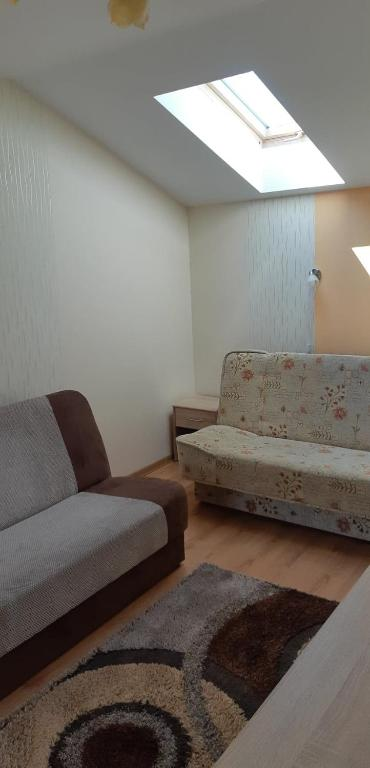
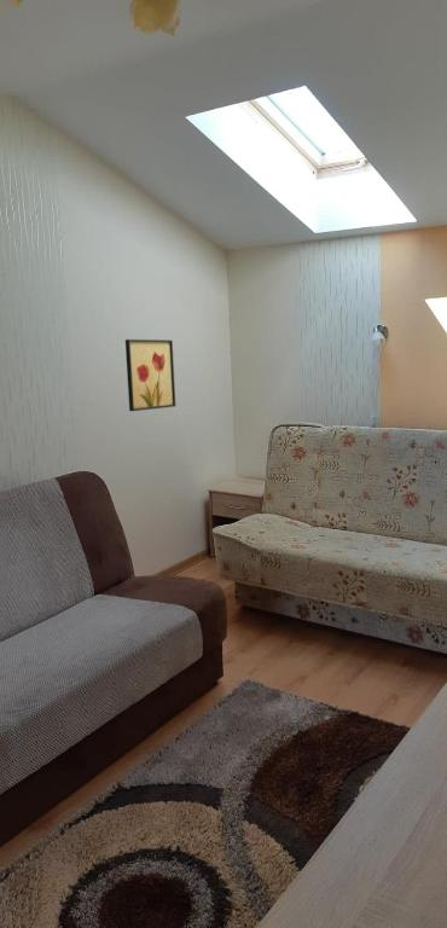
+ wall art [124,338,176,412]
